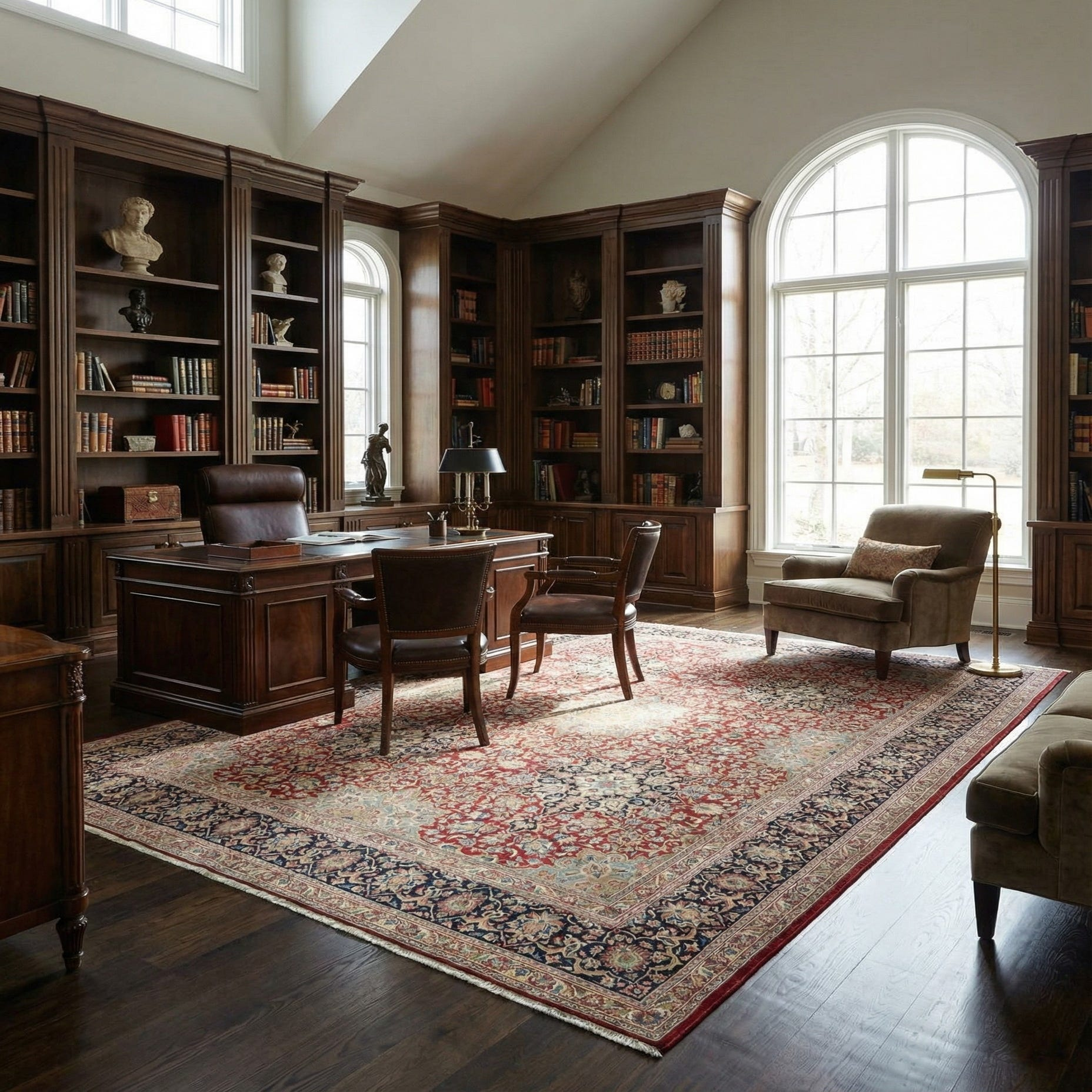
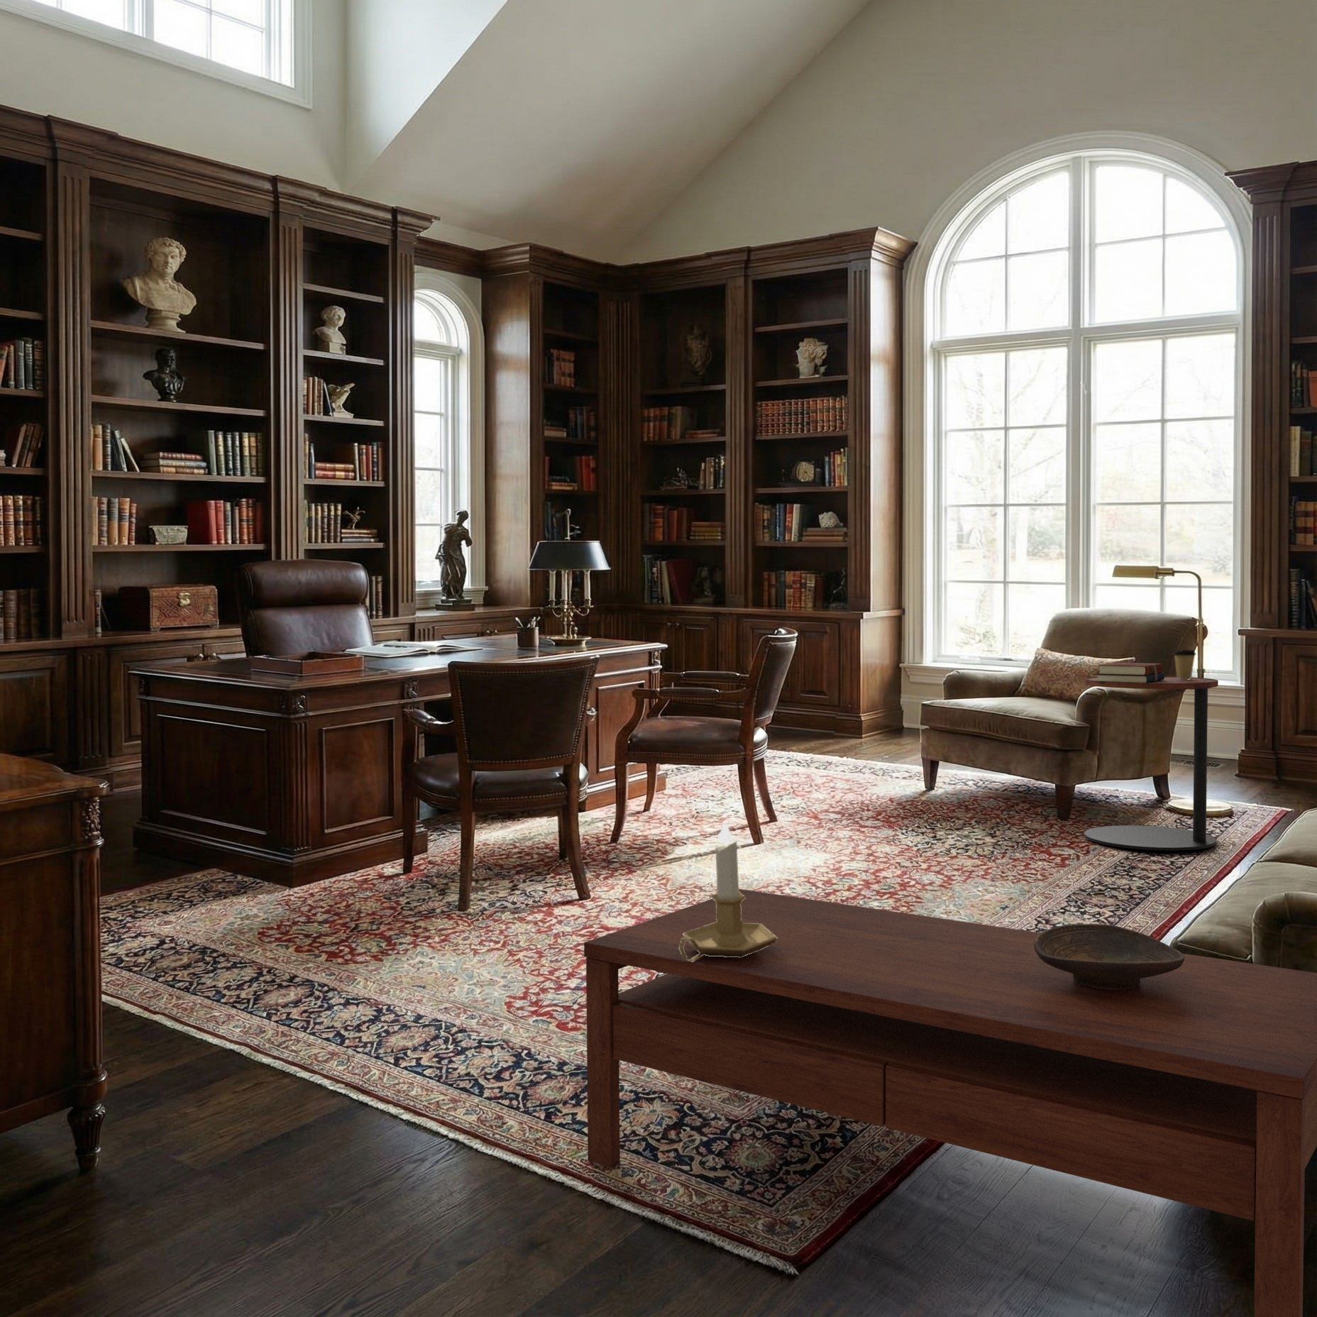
+ decorative bowl [1034,923,1184,990]
+ candlestick [678,820,778,962]
+ coffee table [584,889,1317,1317]
+ side table [1083,675,1219,851]
+ books [1095,662,1165,683]
+ coffee cup [1172,649,1198,680]
